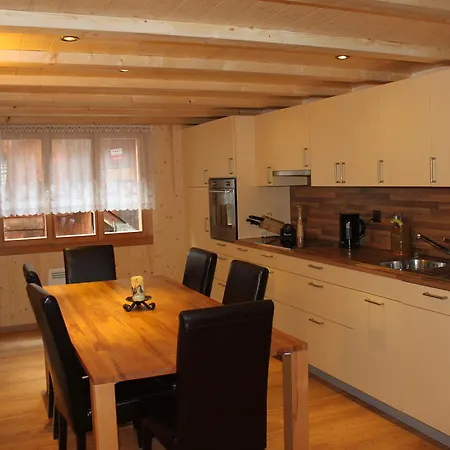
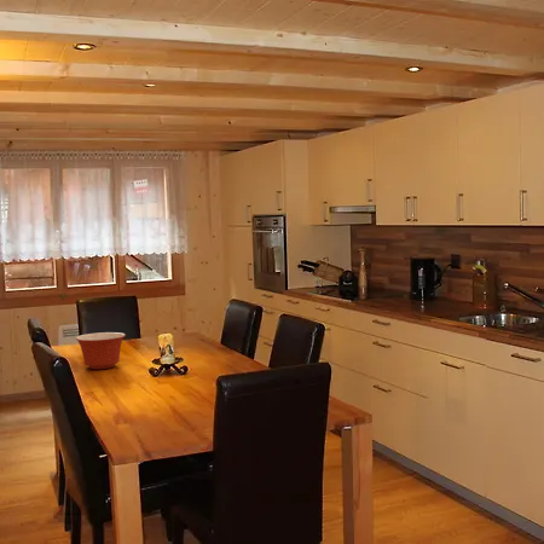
+ mixing bowl [75,331,127,370]
